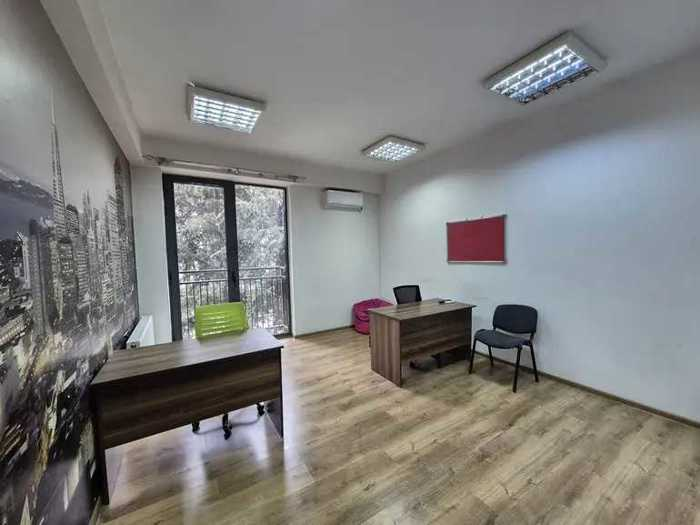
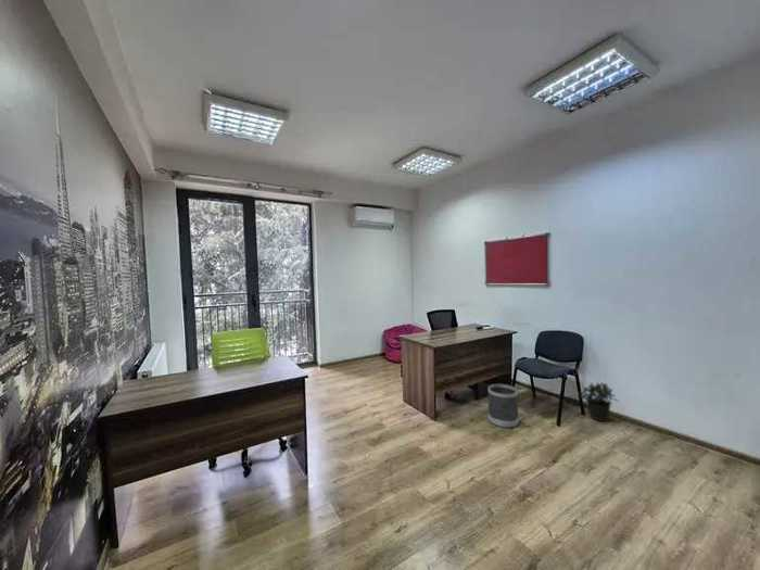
+ wastebasket [486,383,520,429]
+ potted plant [577,381,619,422]
